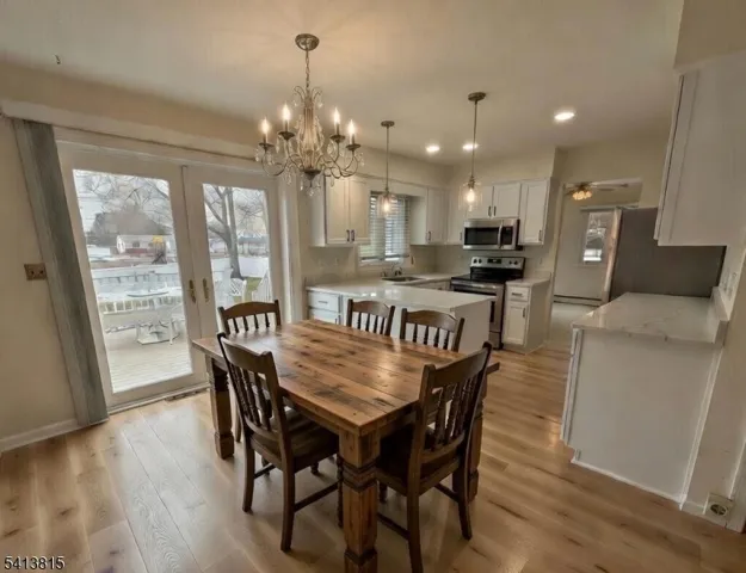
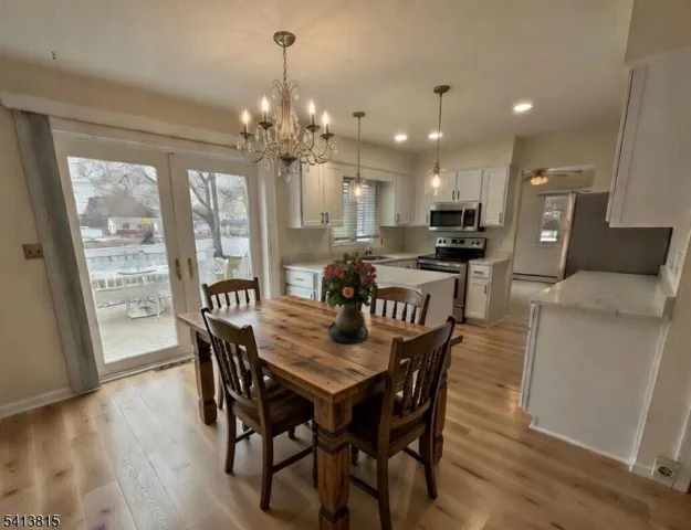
+ bouquet [321,248,379,346]
